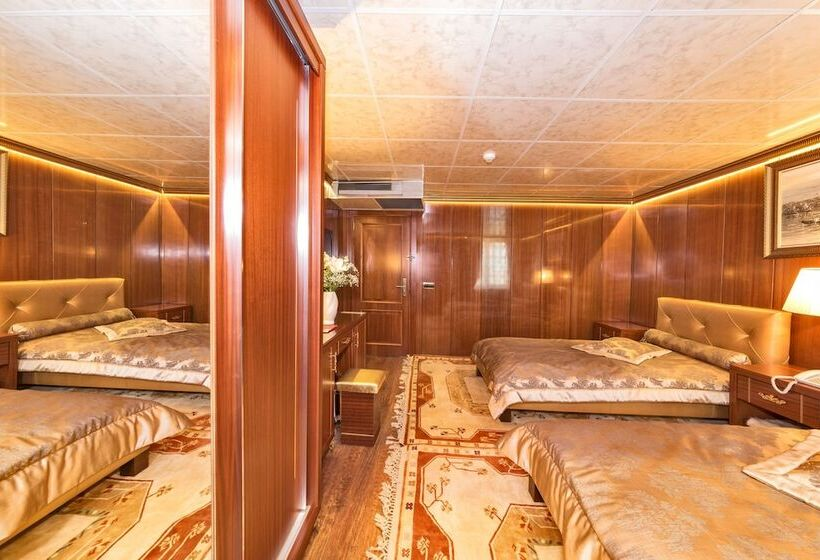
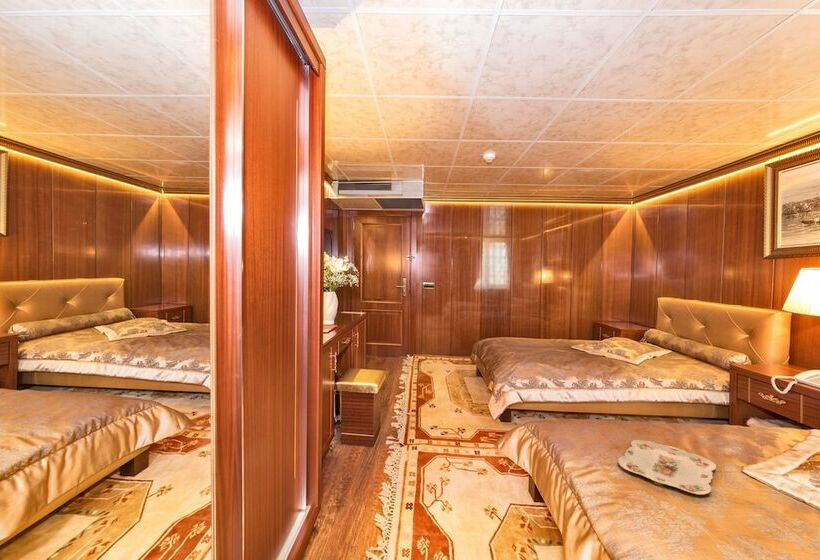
+ serving tray [617,439,717,496]
